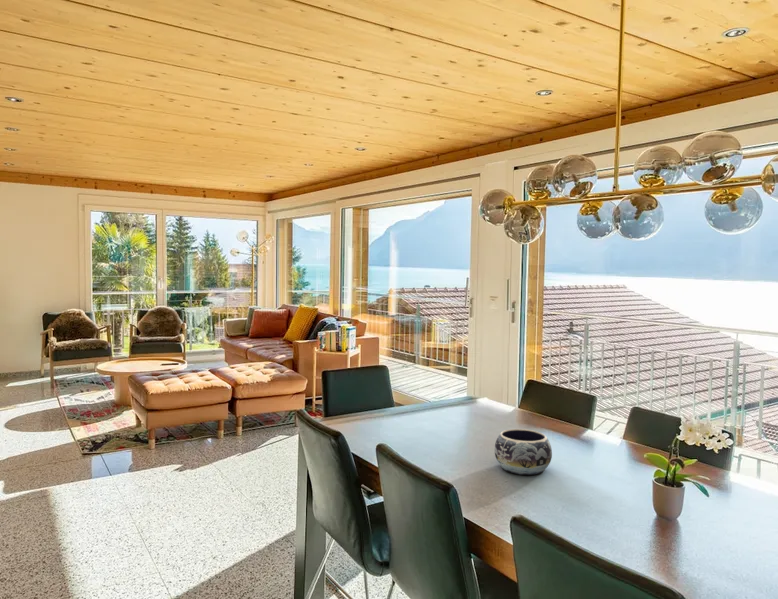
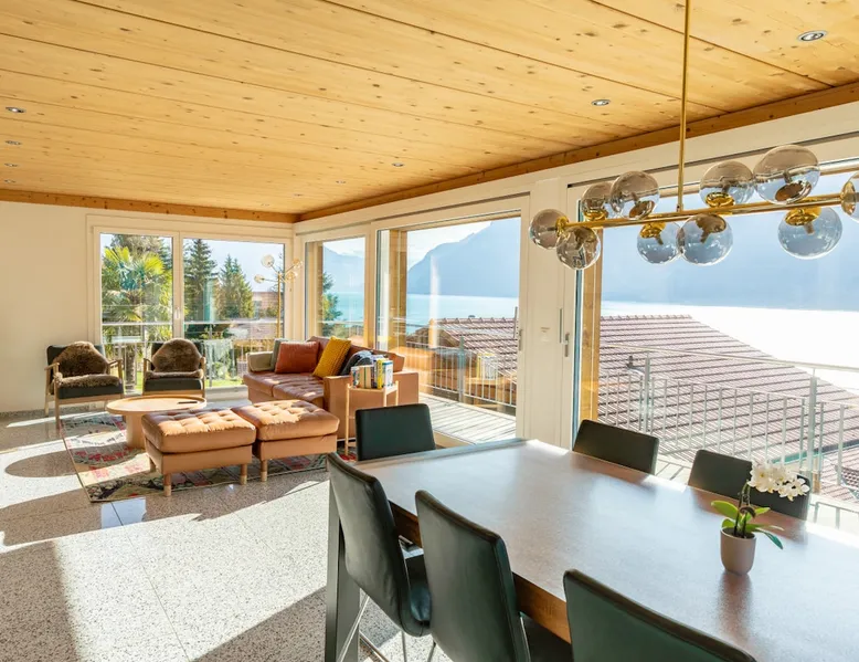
- decorative bowl [494,428,553,476]
